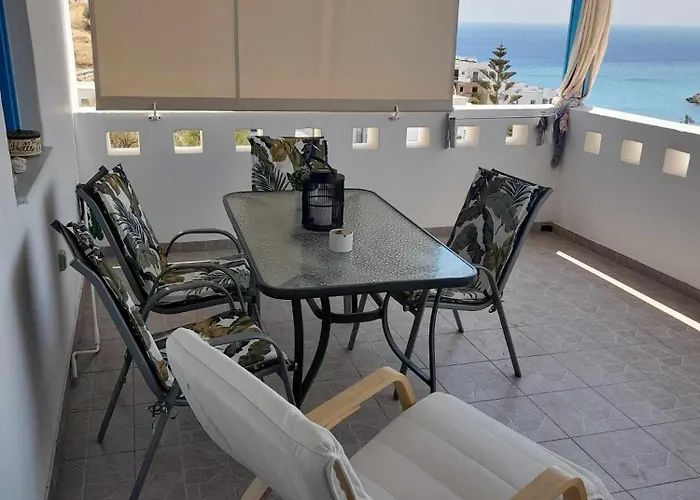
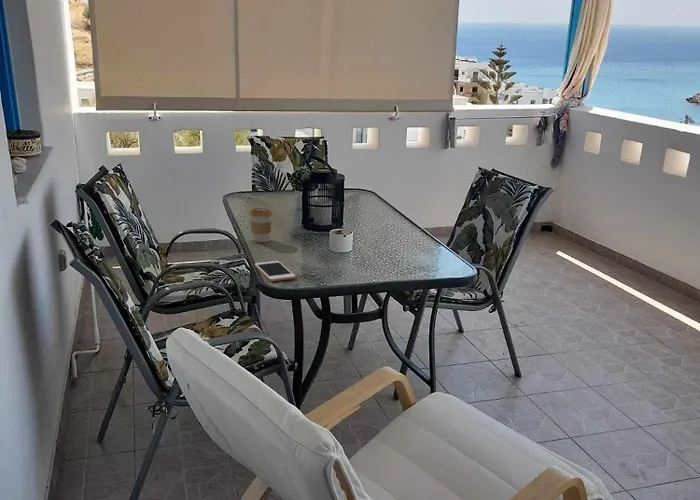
+ coffee cup [248,207,274,243]
+ cell phone [254,260,296,282]
